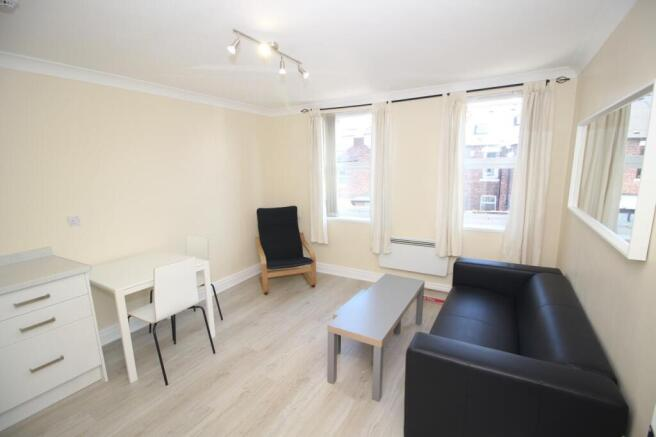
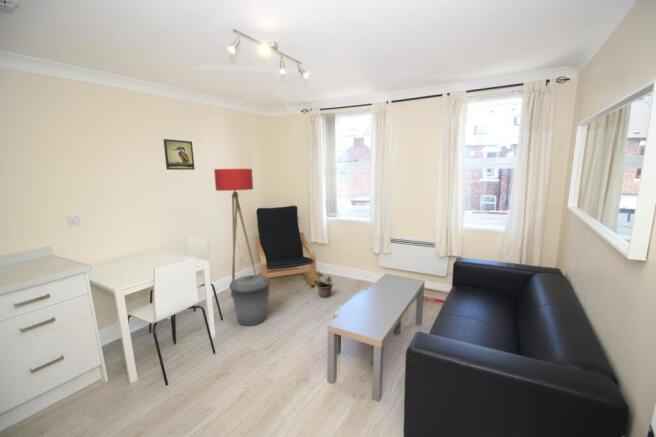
+ trash can [228,274,271,327]
+ floor lamp [213,168,257,298]
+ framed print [162,138,195,171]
+ potted plant [312,270,334,299]
